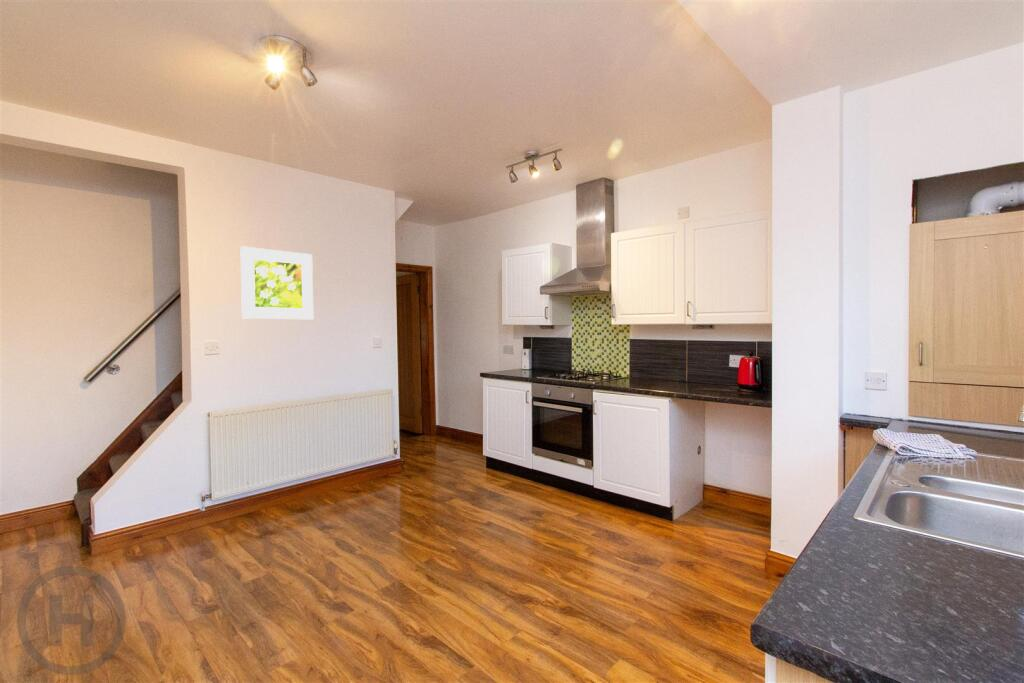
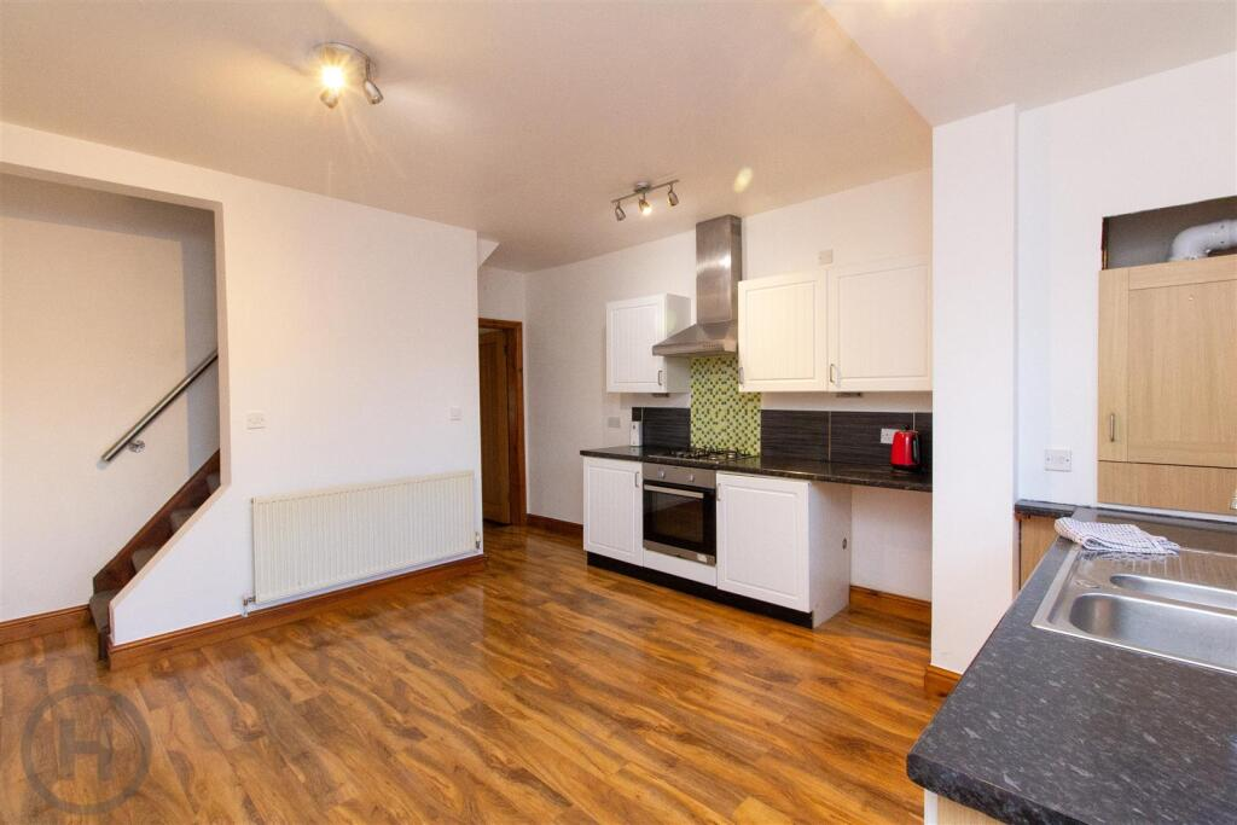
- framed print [239,245,314,320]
